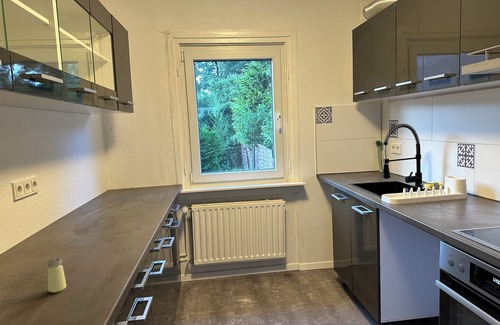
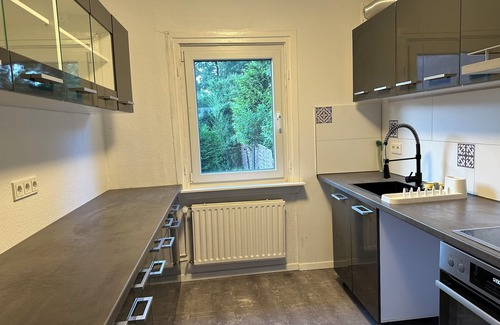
- saltshaker [47,257,67,293]
